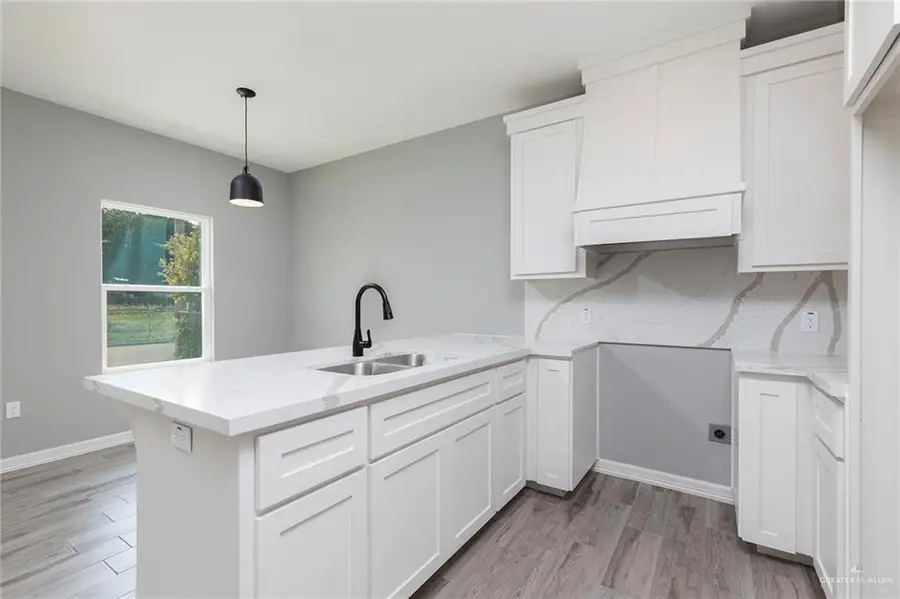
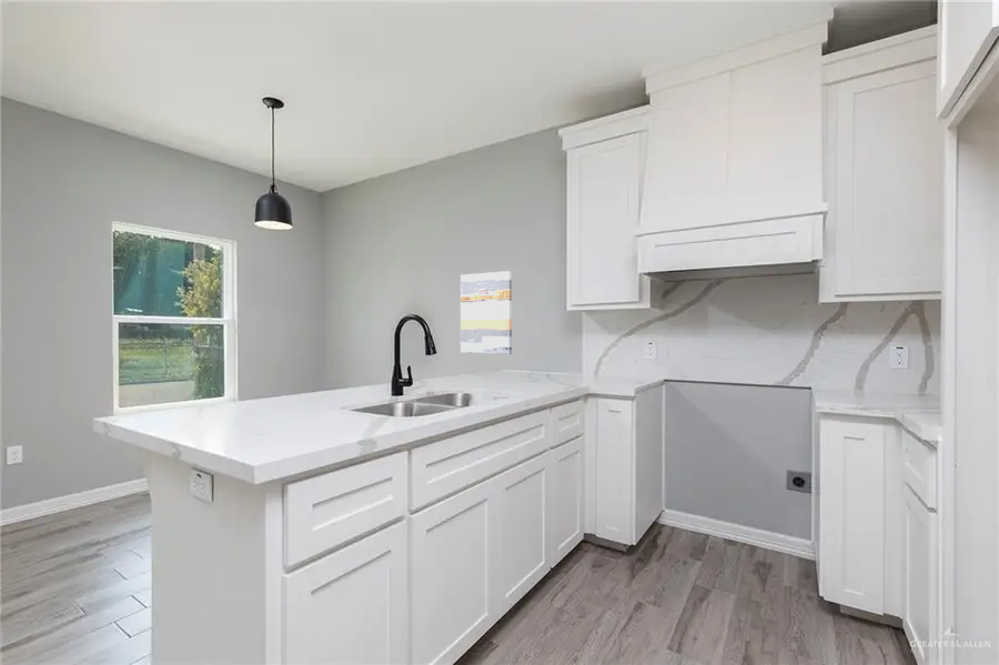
+ wall art [460,270,513,355]
